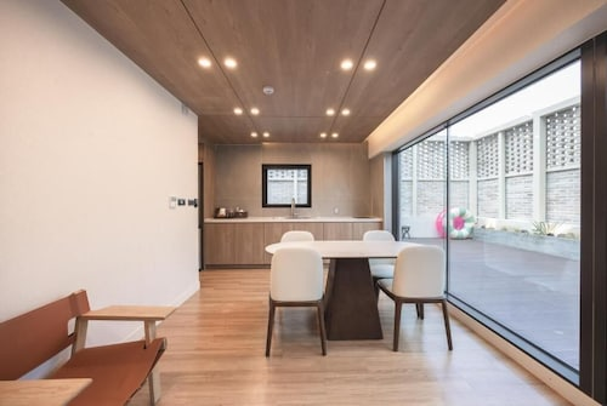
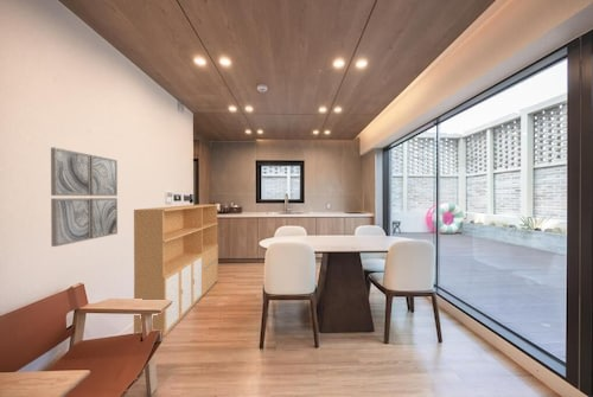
+ wall art [50,147,119,248]
+ storage cabinet [133,204,219,337]
